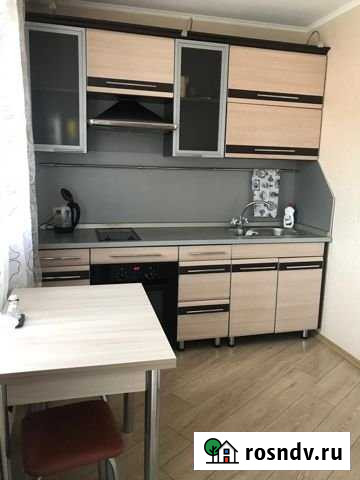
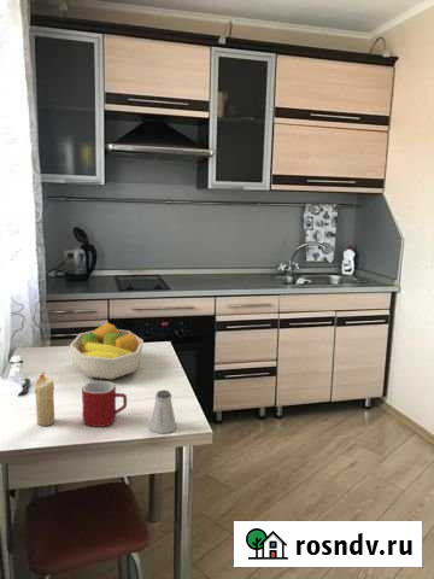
+ saltshaker [149,390,177,434]
+ candle [34,370,55,427]
+ mug [81,380,128,428]
+ fruit bowl [69,321,145,381]
